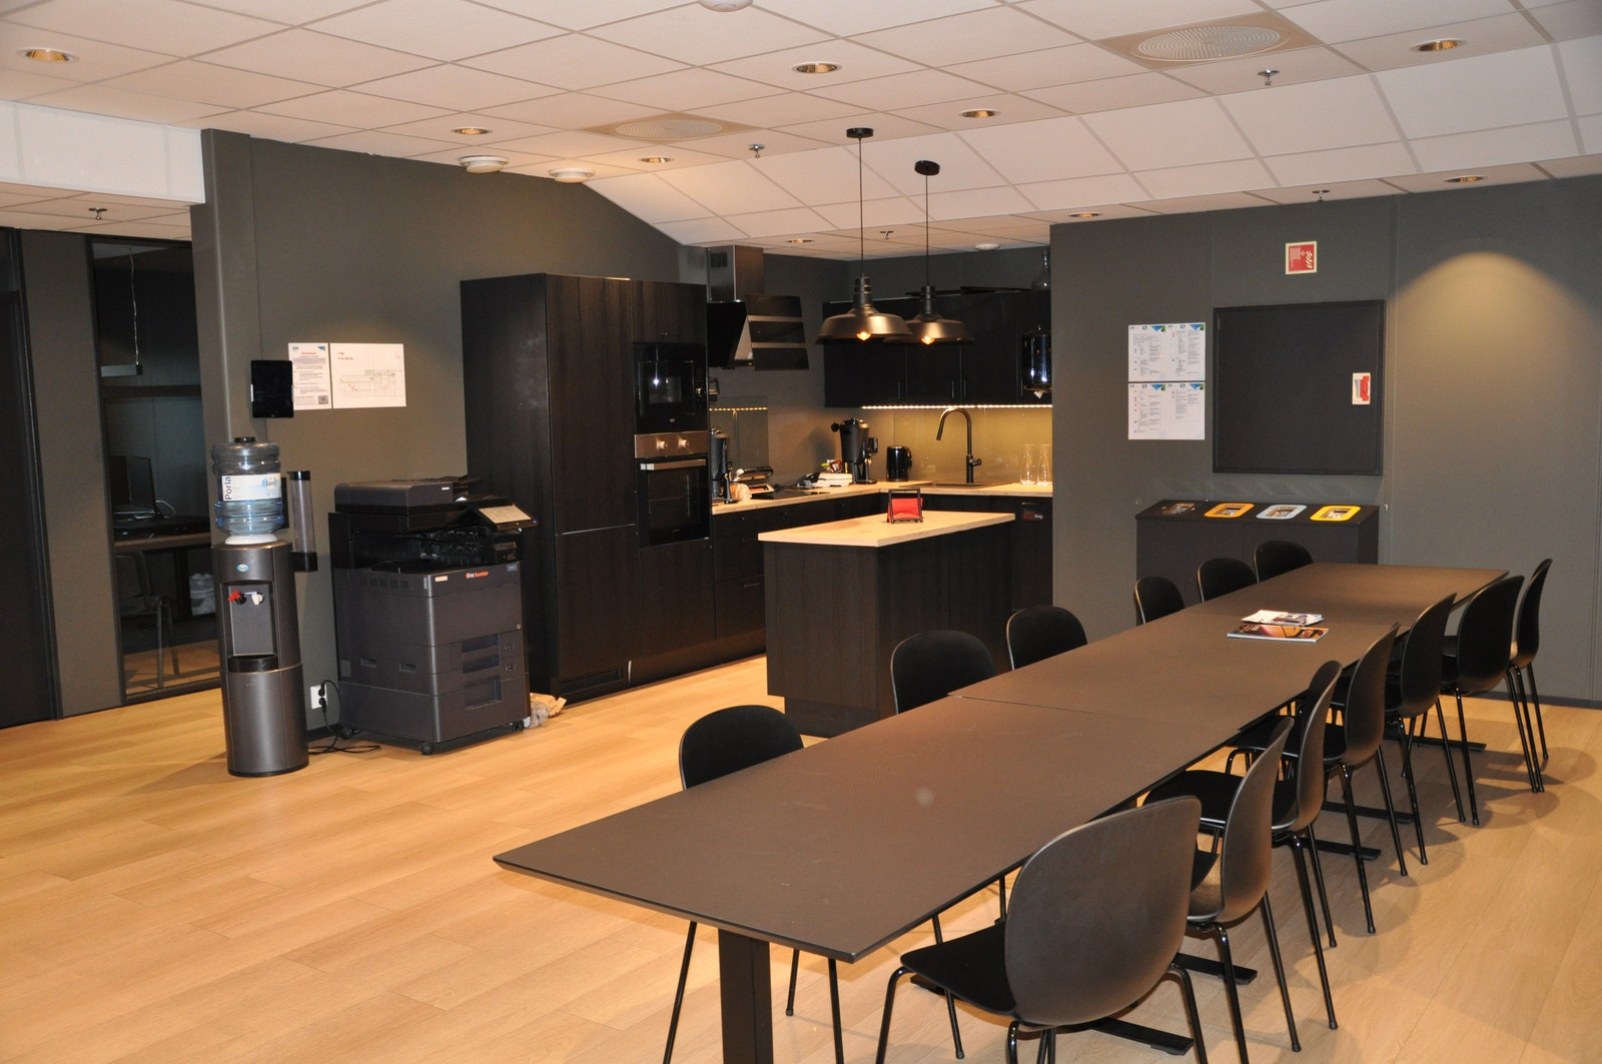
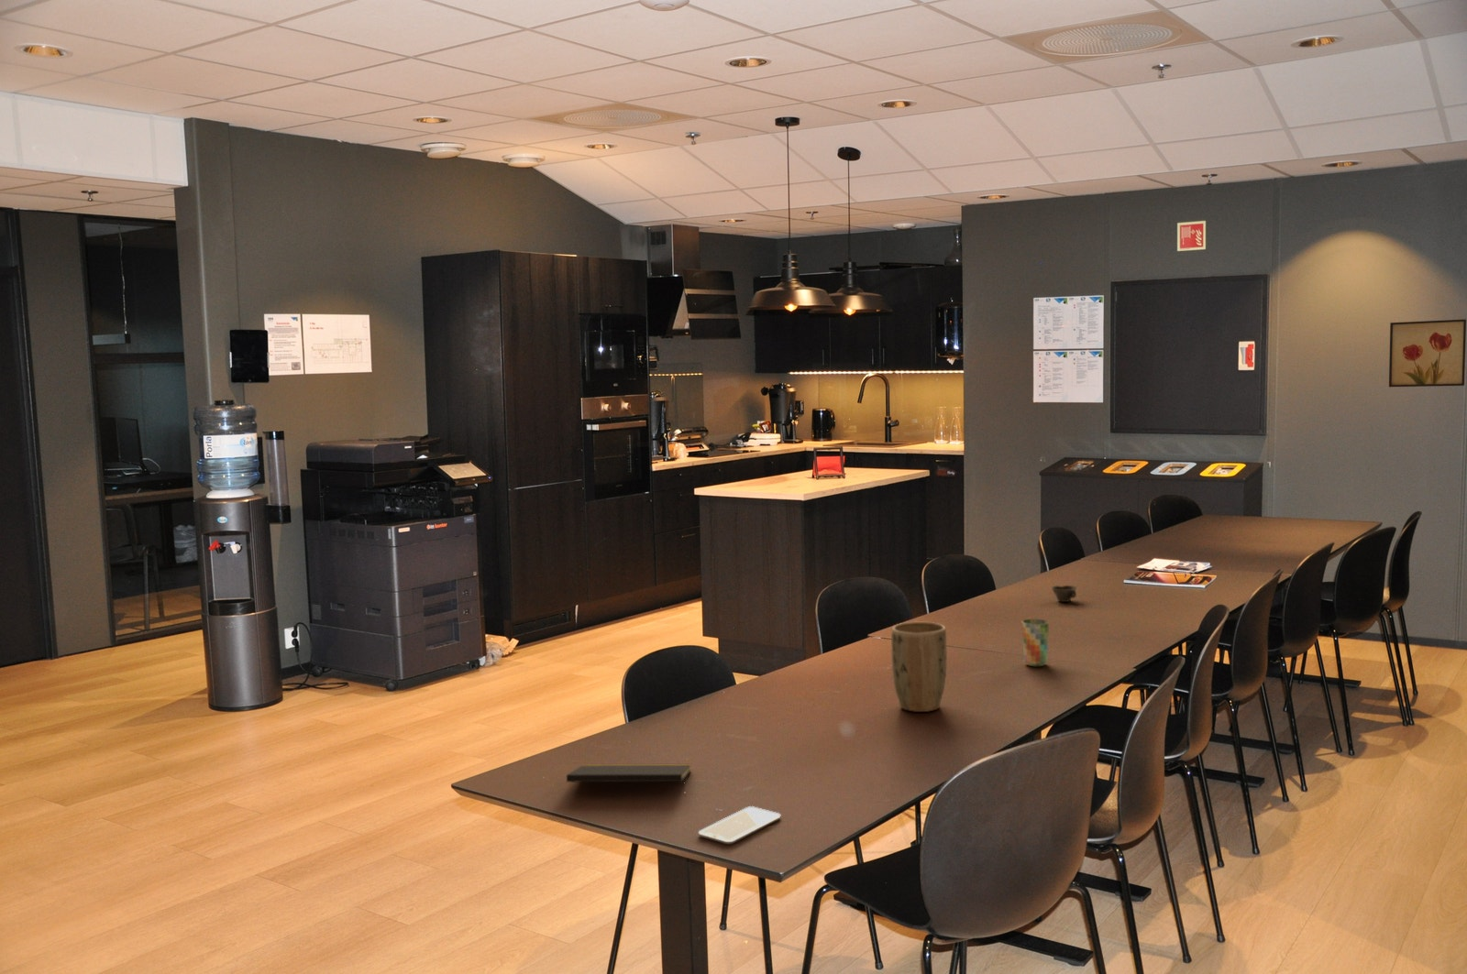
+ notepad [565,763,693,797]
+ plant pot [891,621,948,713]
+ cup [1021,619,1049,667]
+ wall art [1388,317,1467,388]
+ smartphone [698,806,781,845]
+ cup [1050,585,1078,603]
